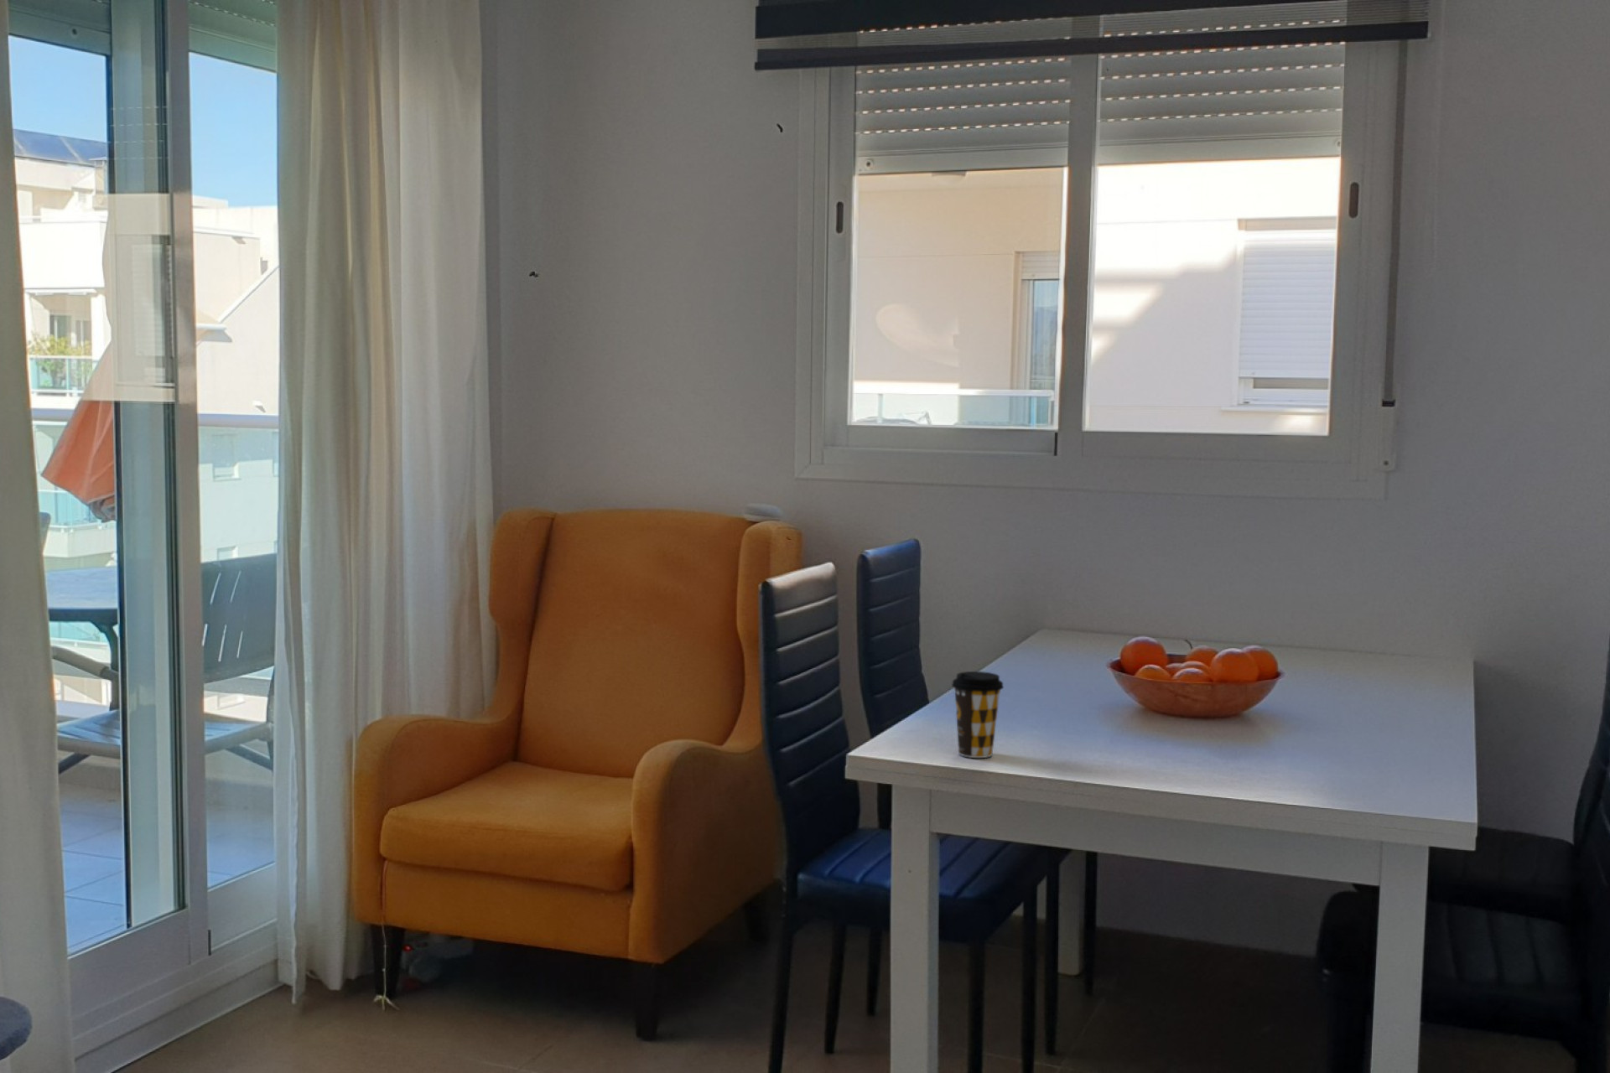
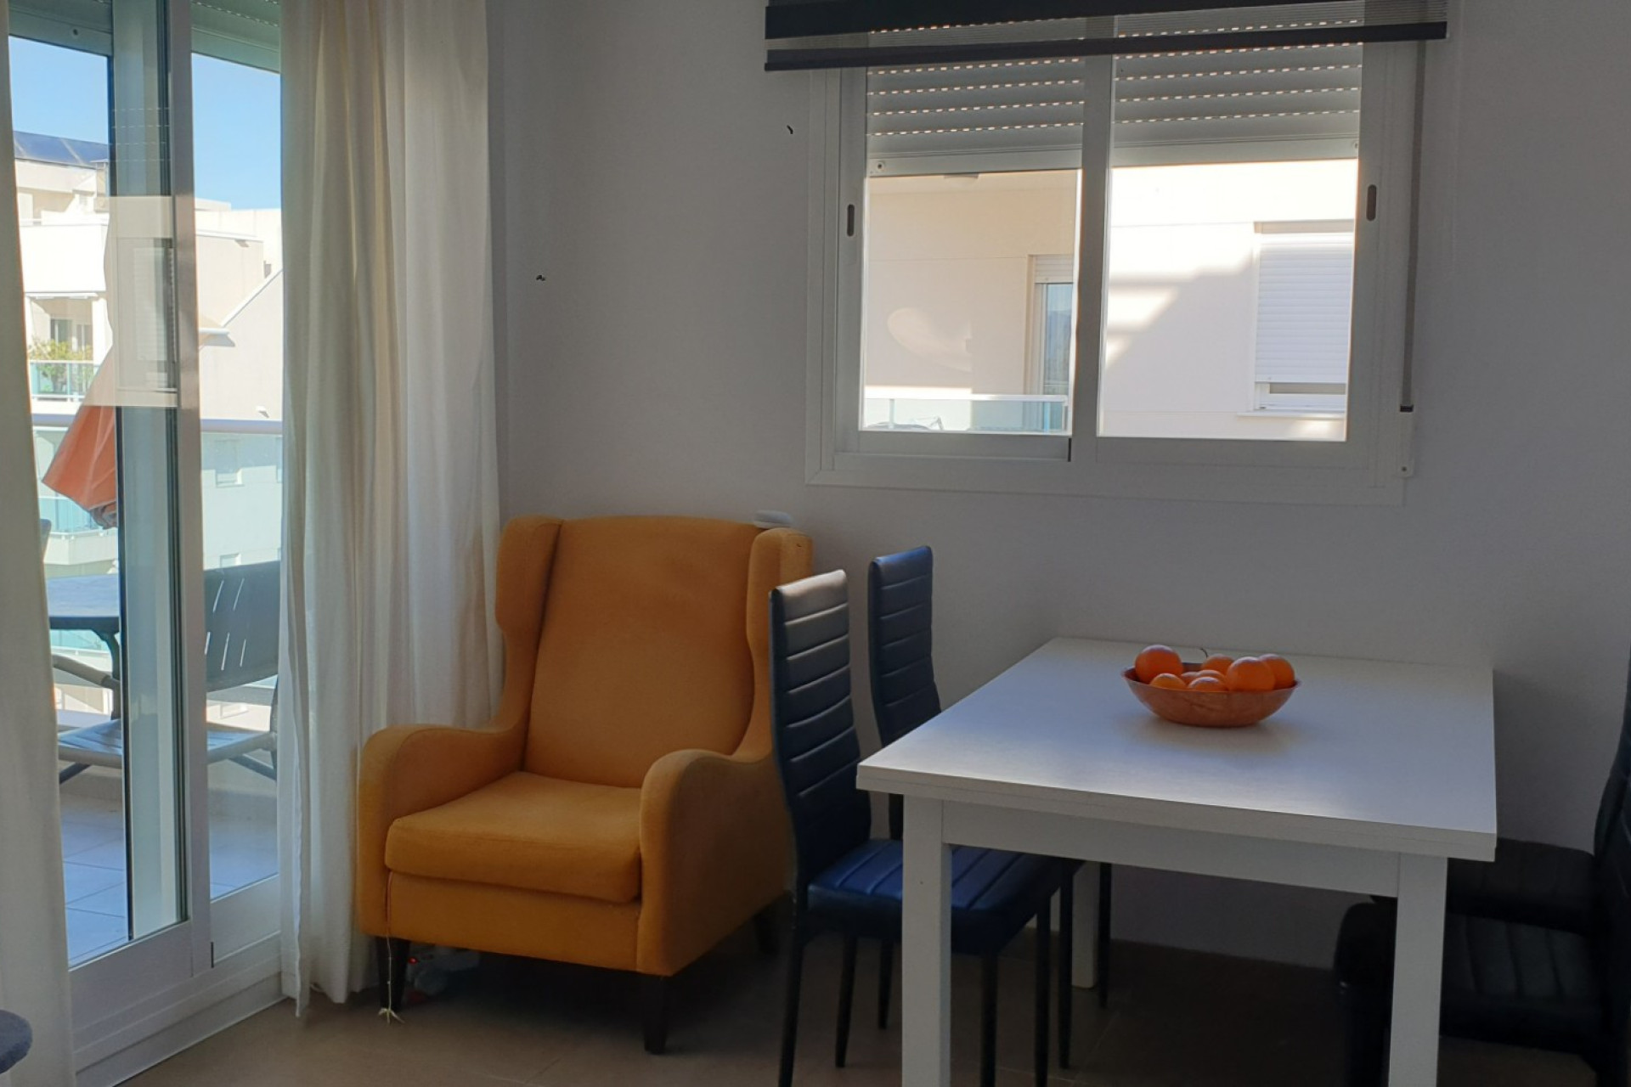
- coffee cup [951,671,1005,758]
